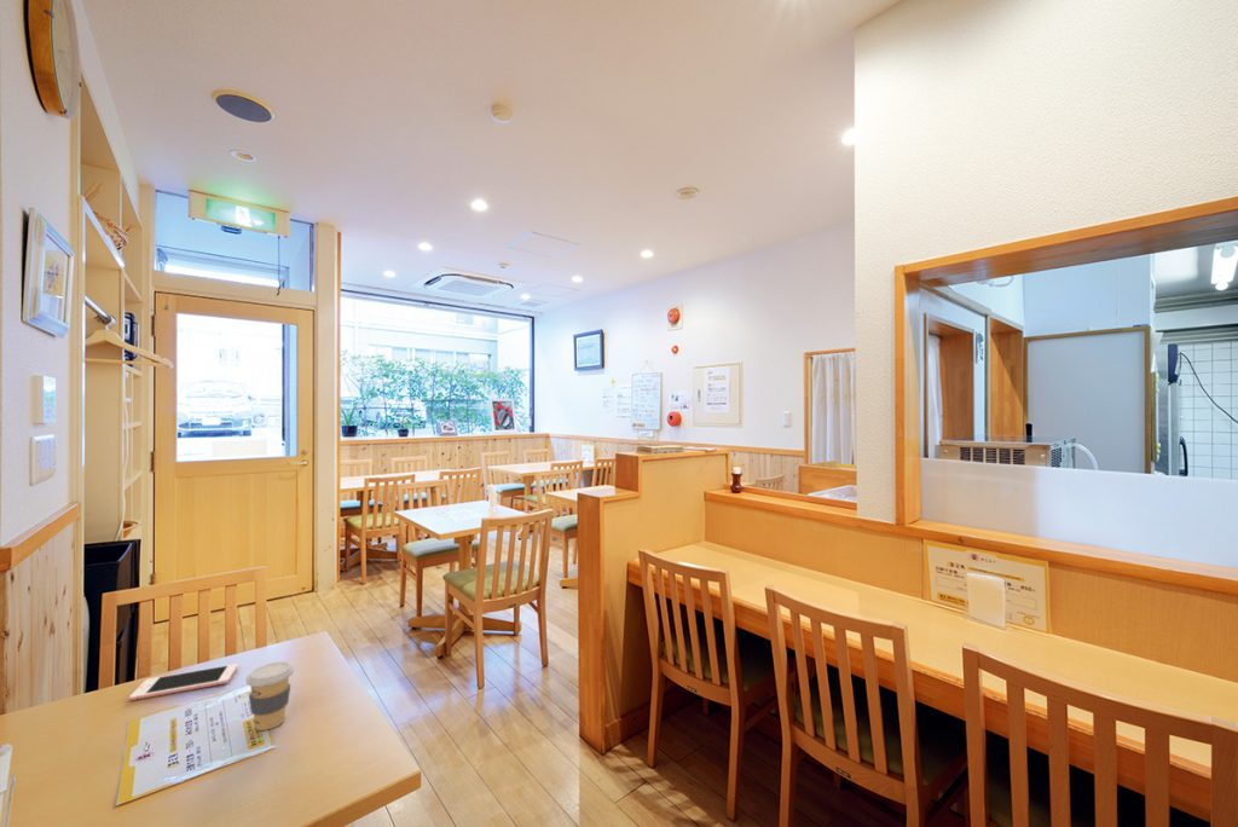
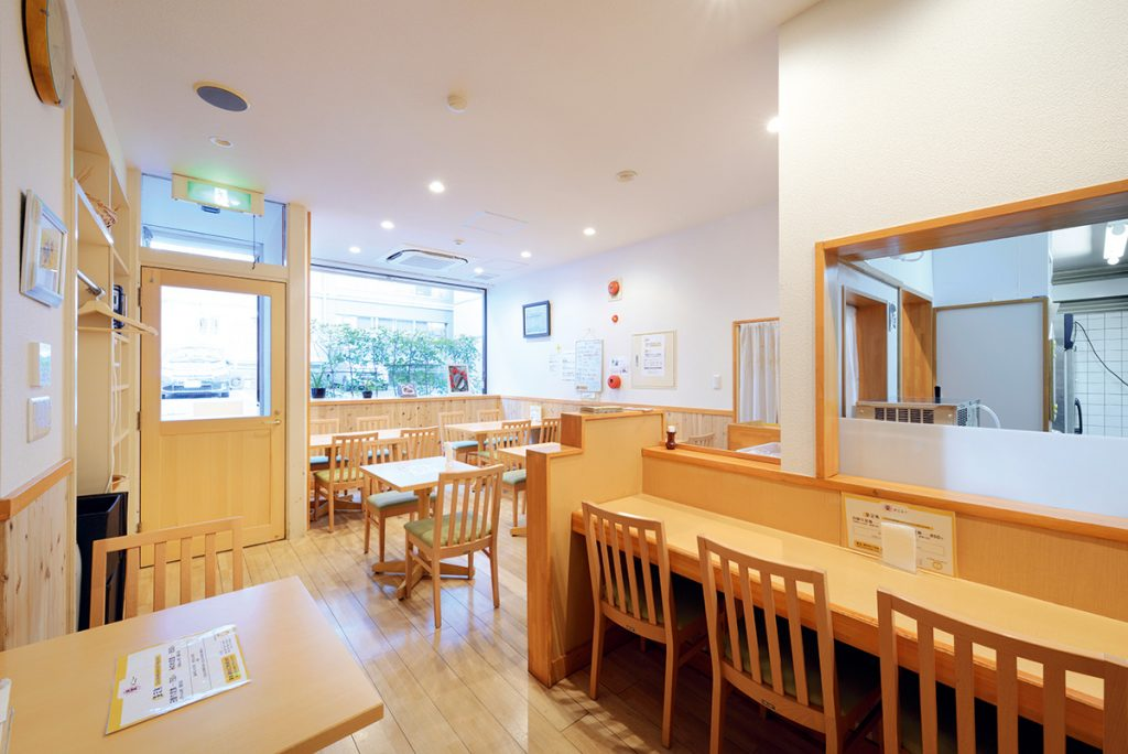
- coffee cup [244,660,295,731]
- cell phone [128,663,238,702]
